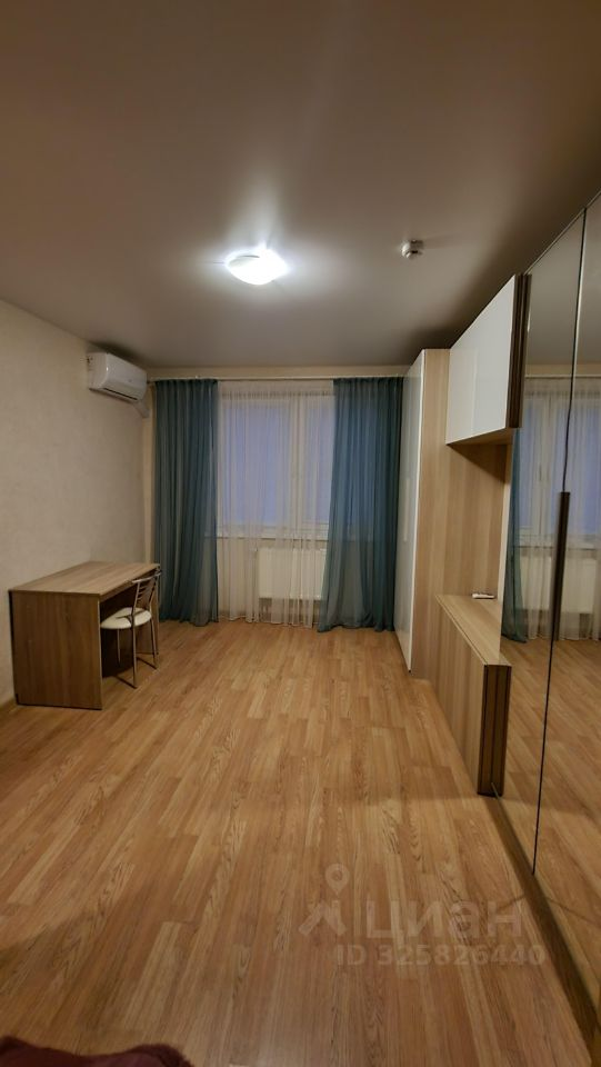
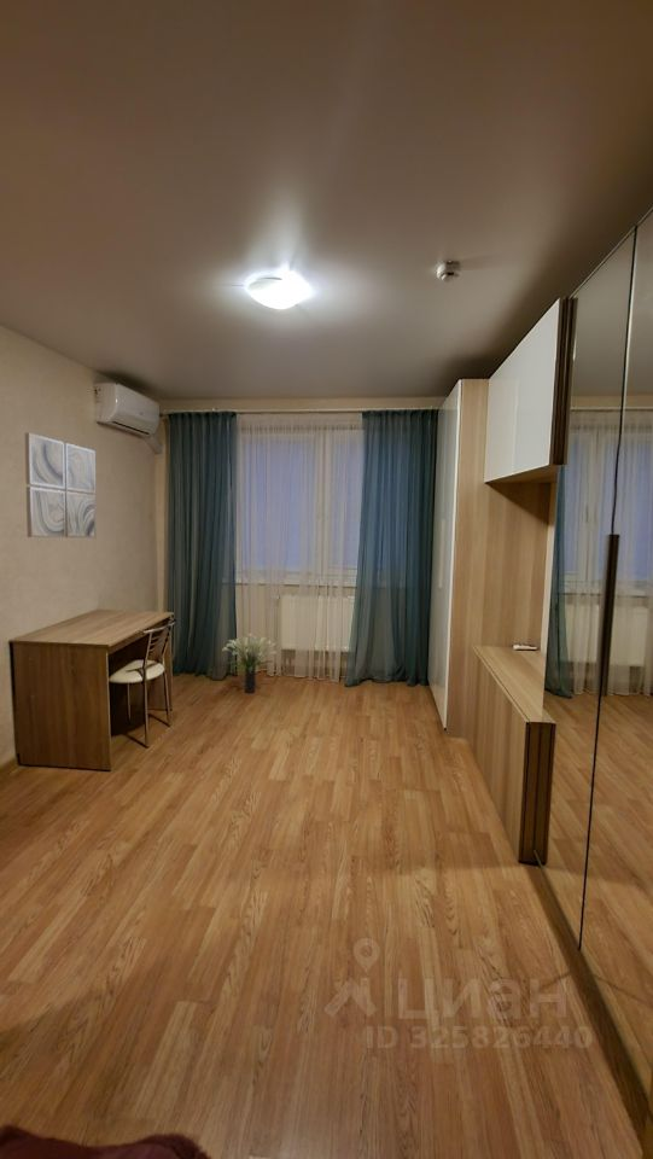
+ wall art [24,432,98,540]
+ potted plant [221,633,278,694]
